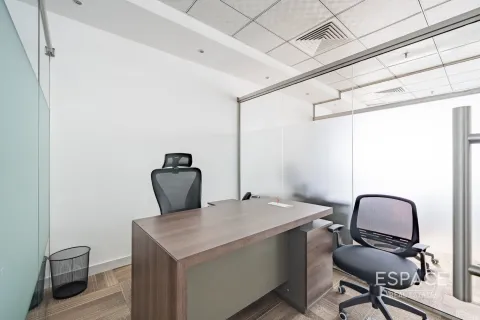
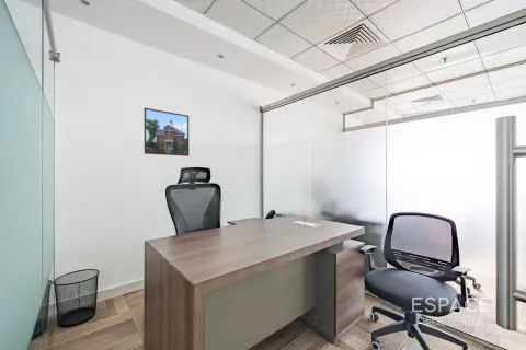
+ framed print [144,107,190,158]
